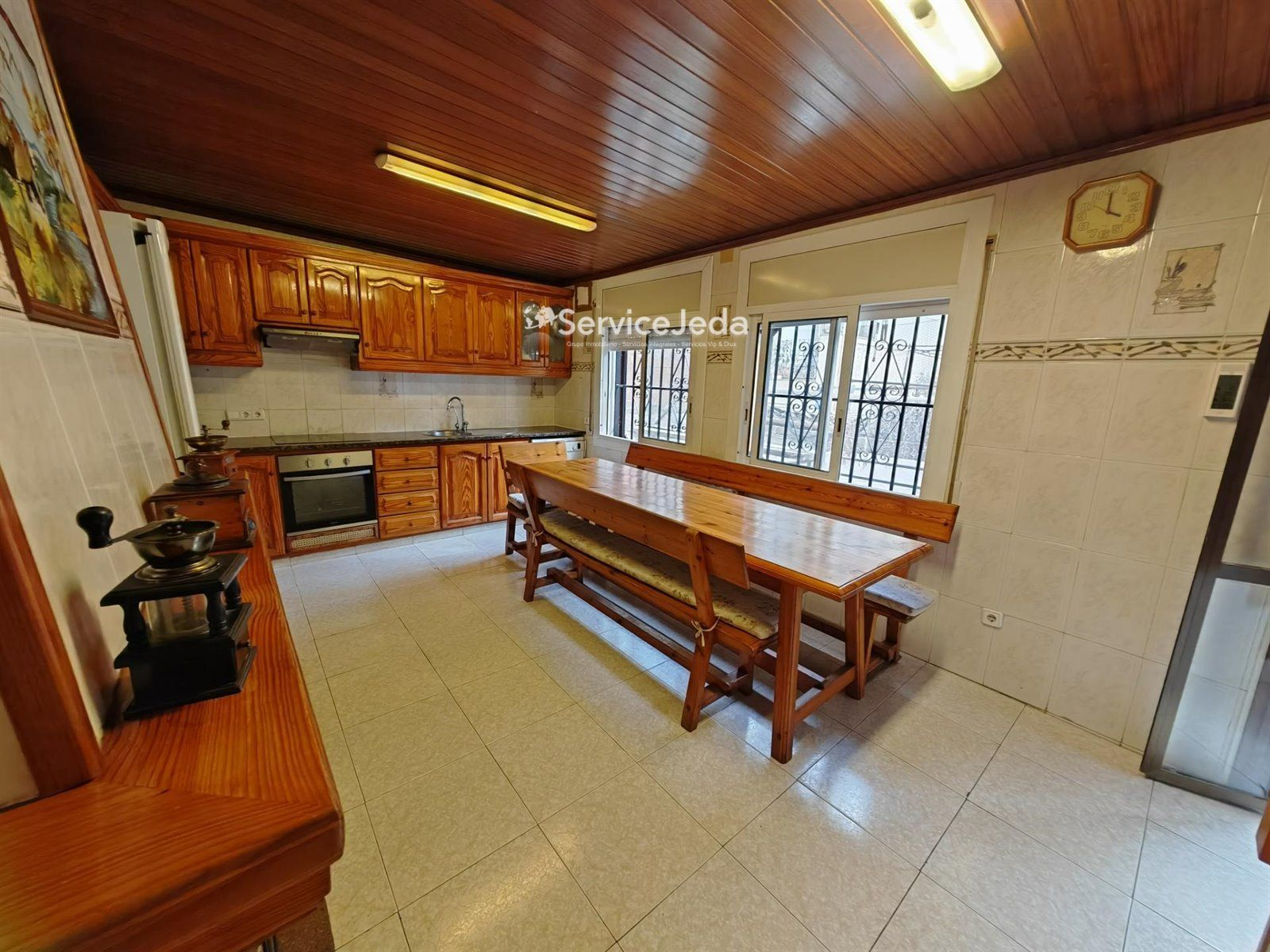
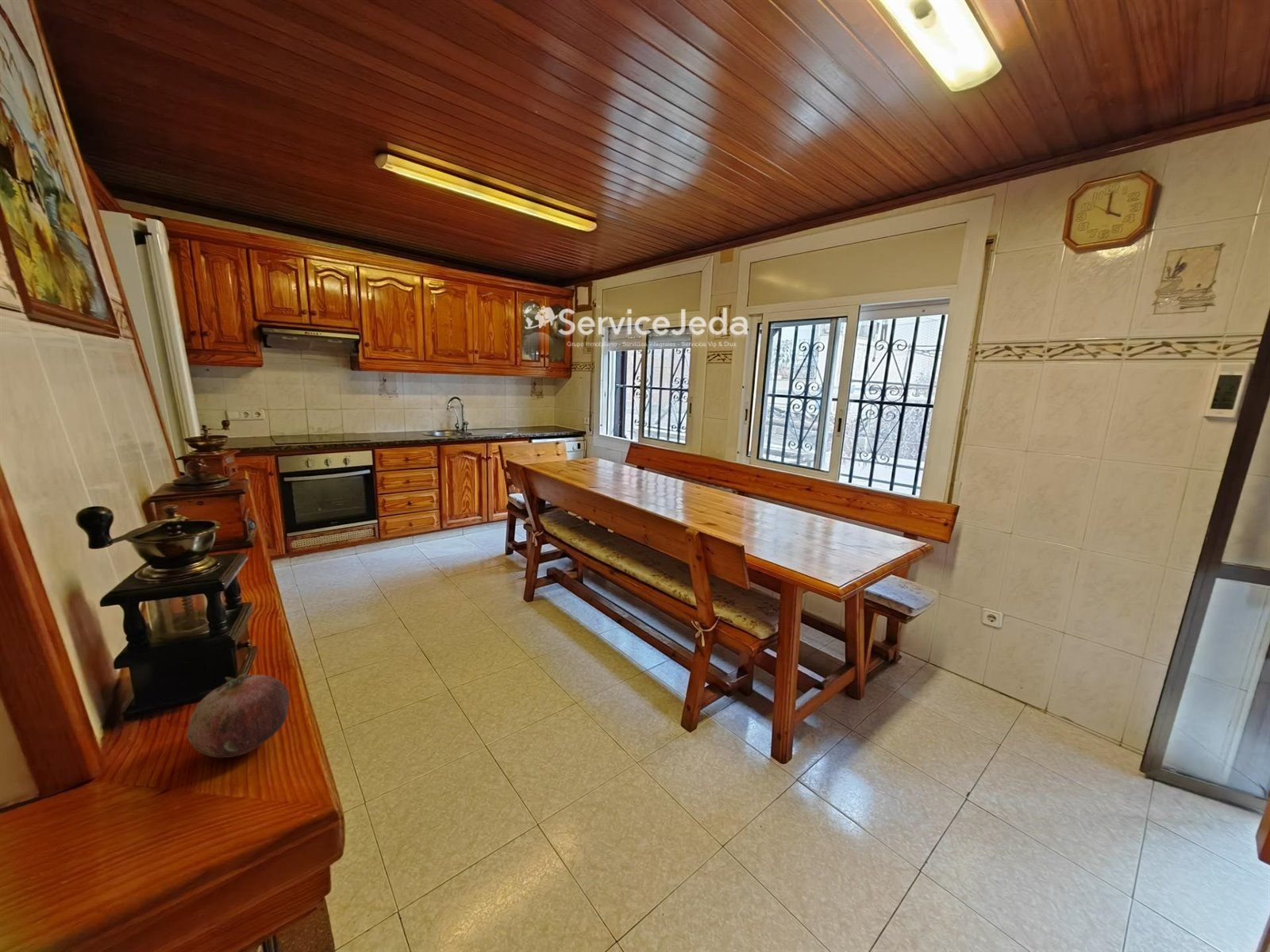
+ fruit [186,673,291,758]
